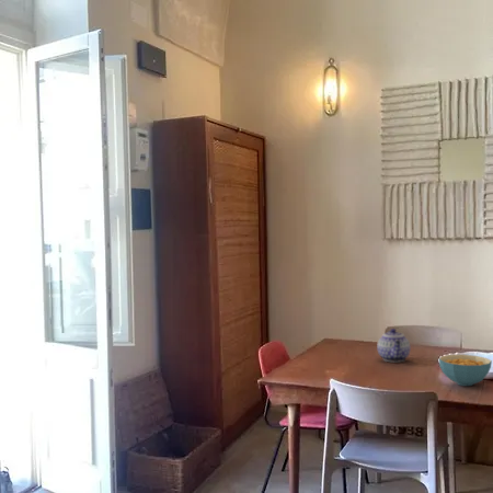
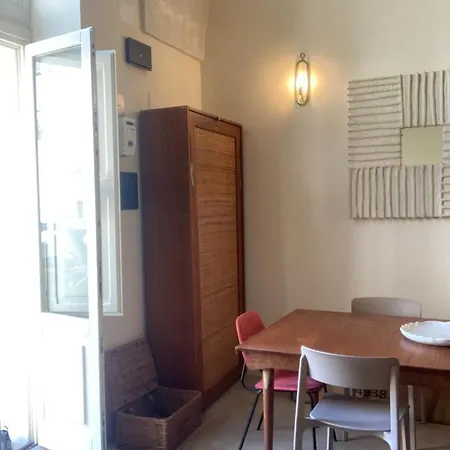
- teapot [376,328,412,363]
- cereal bowl [438,354,493,387]
